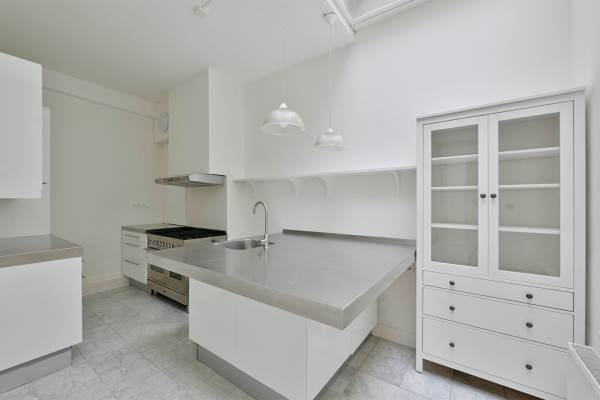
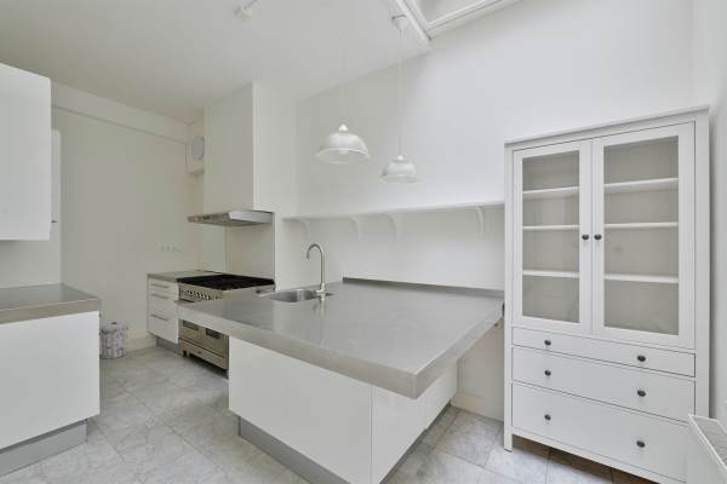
+ trash can [99,321,130,361]
